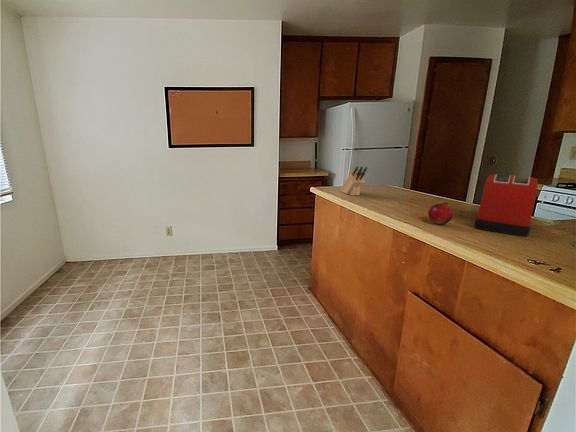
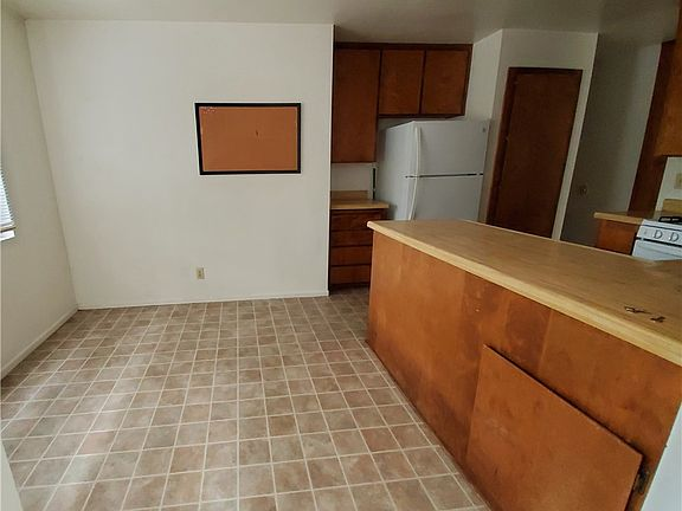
- knife block [339,165,368,196]
- toaster [473,173,539,237]
- fruit [427,201,454,225]
